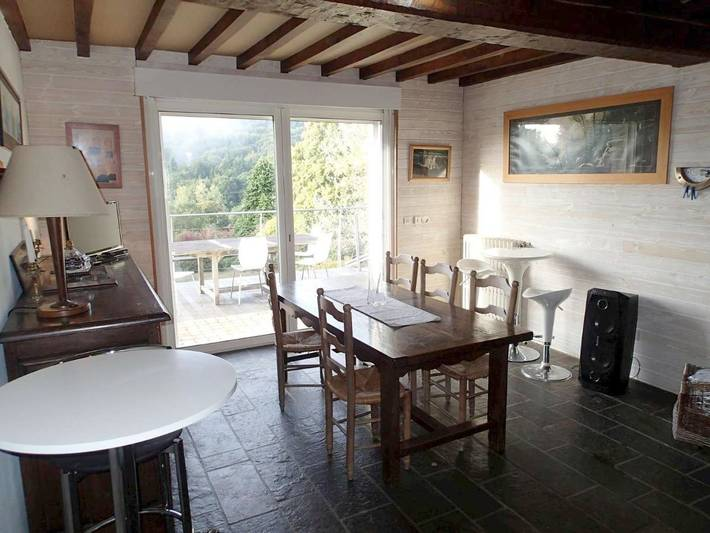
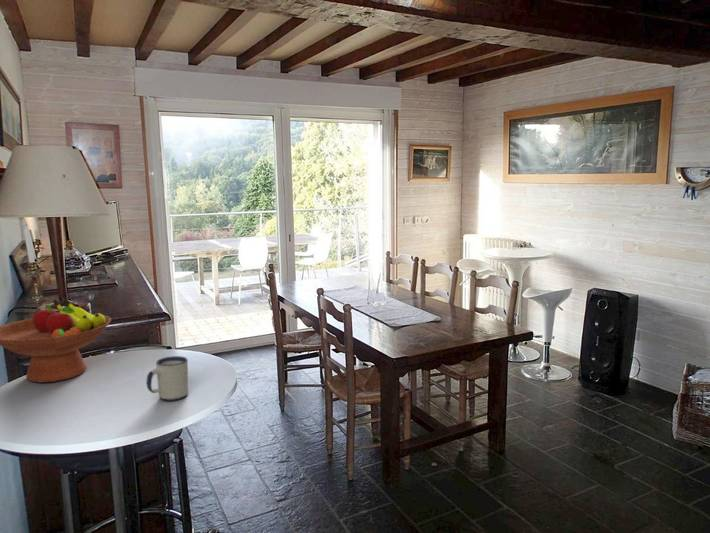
+ mug [146,355,189,402]
+ fruit bowl [0,298,112,384]
